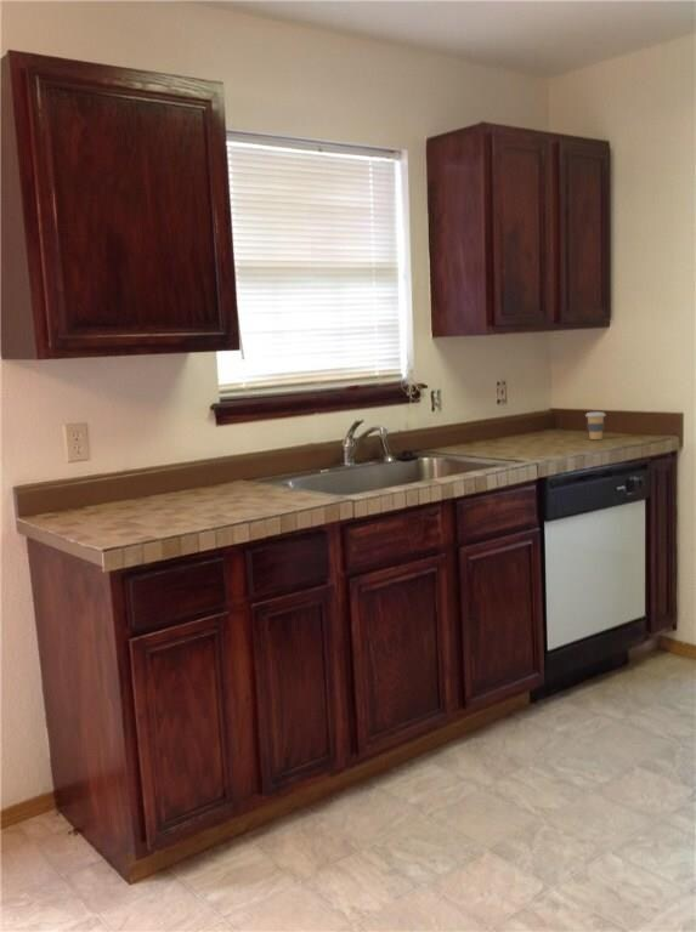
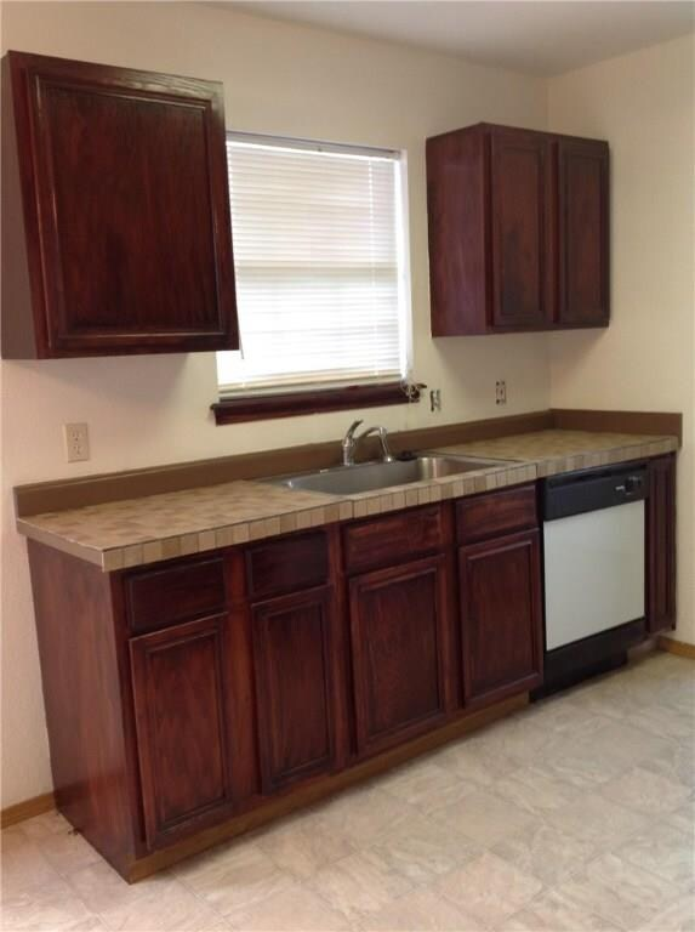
- coffee cup [584,411,607,441]
